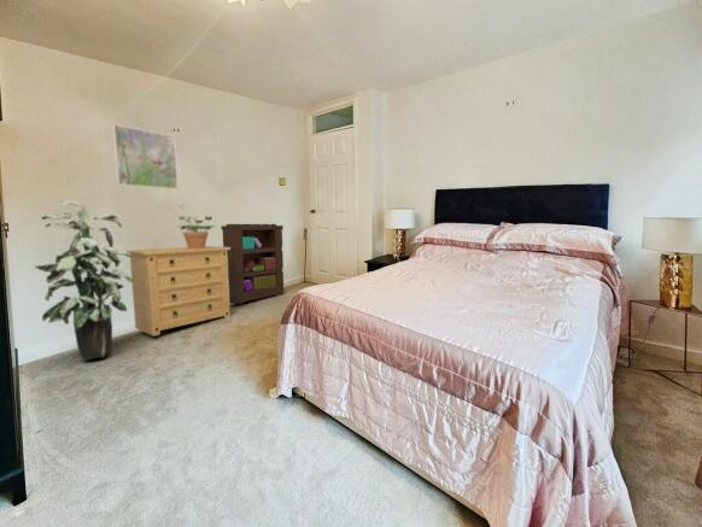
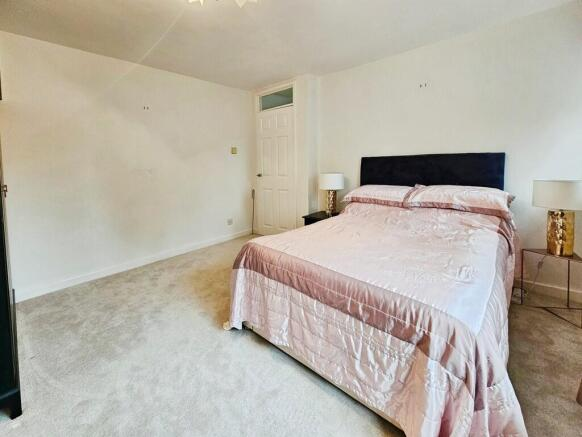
- dresser [125,245,232,338]
- indoor plant [33,199,133,361]
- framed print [111,123,179,191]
- bookshelf [220,223,285,306]
- potted plant [175,215,217,248]
